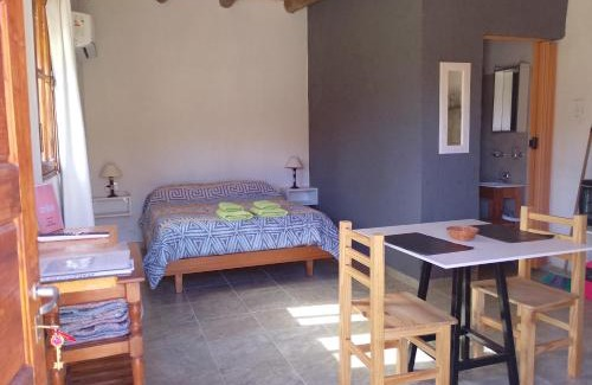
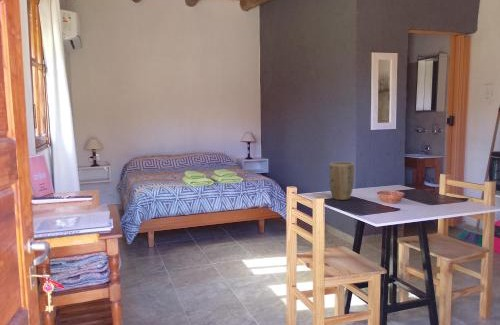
+ plant pot [328,161,355,201]
